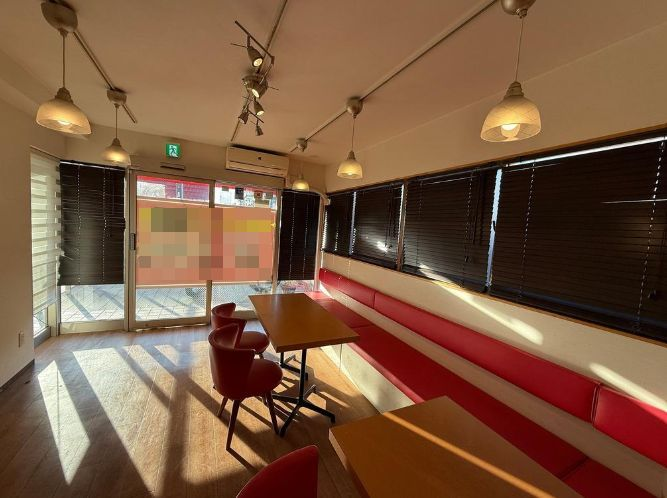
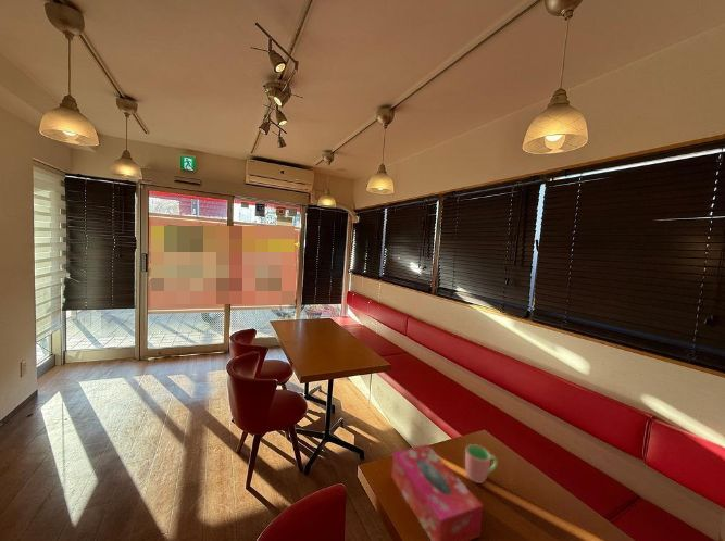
+ tissue box [390,443,484,541]
+ cup [464,443,499,485]
